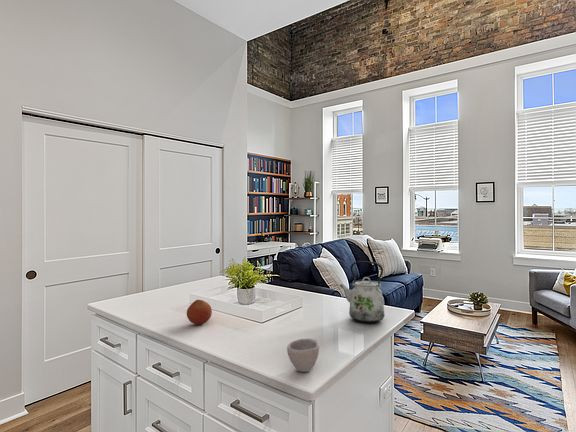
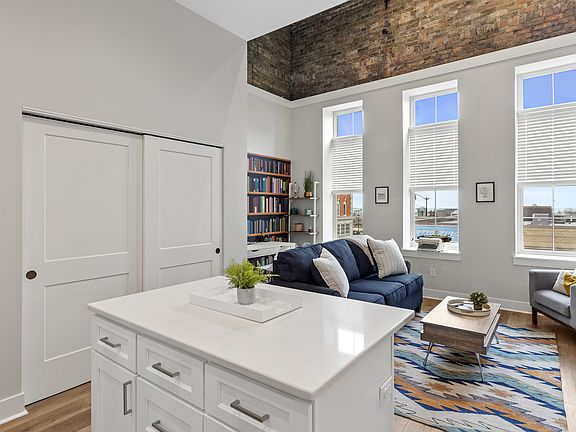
- fruit [186,299,213,325]
- kettle [338,260,386,324]
- cup [286,338,320,373]
